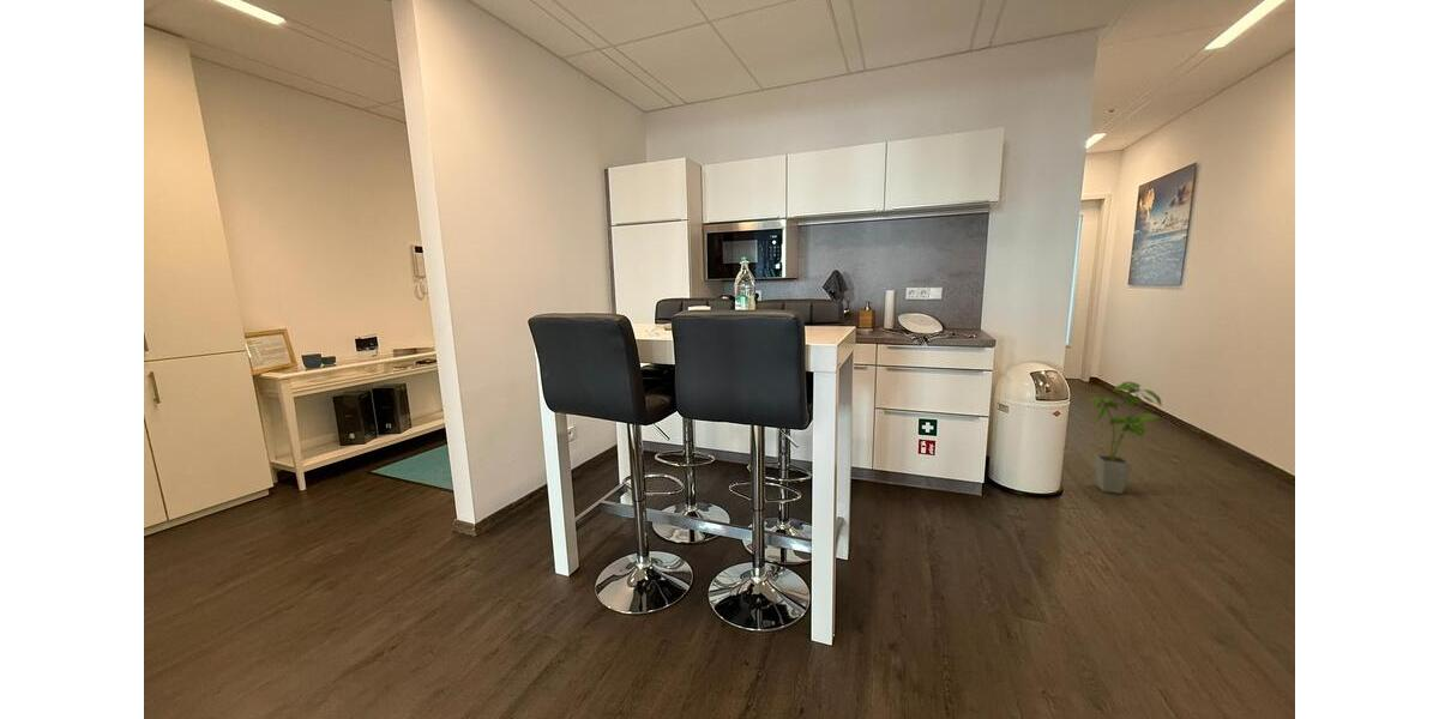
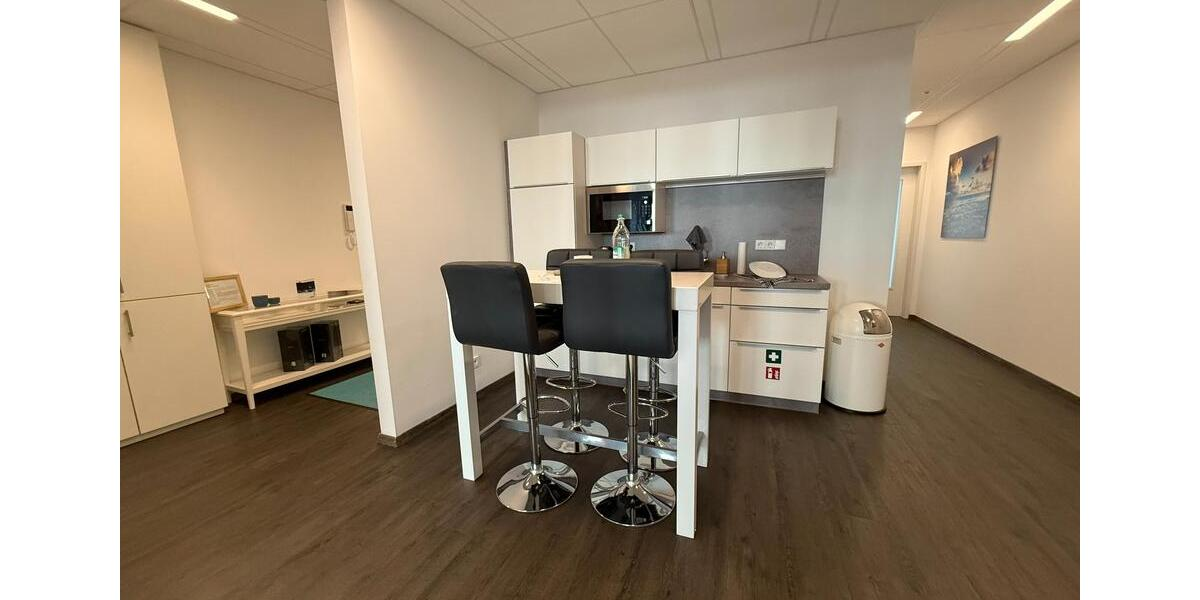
- house plant [1085,380,1163,495]
